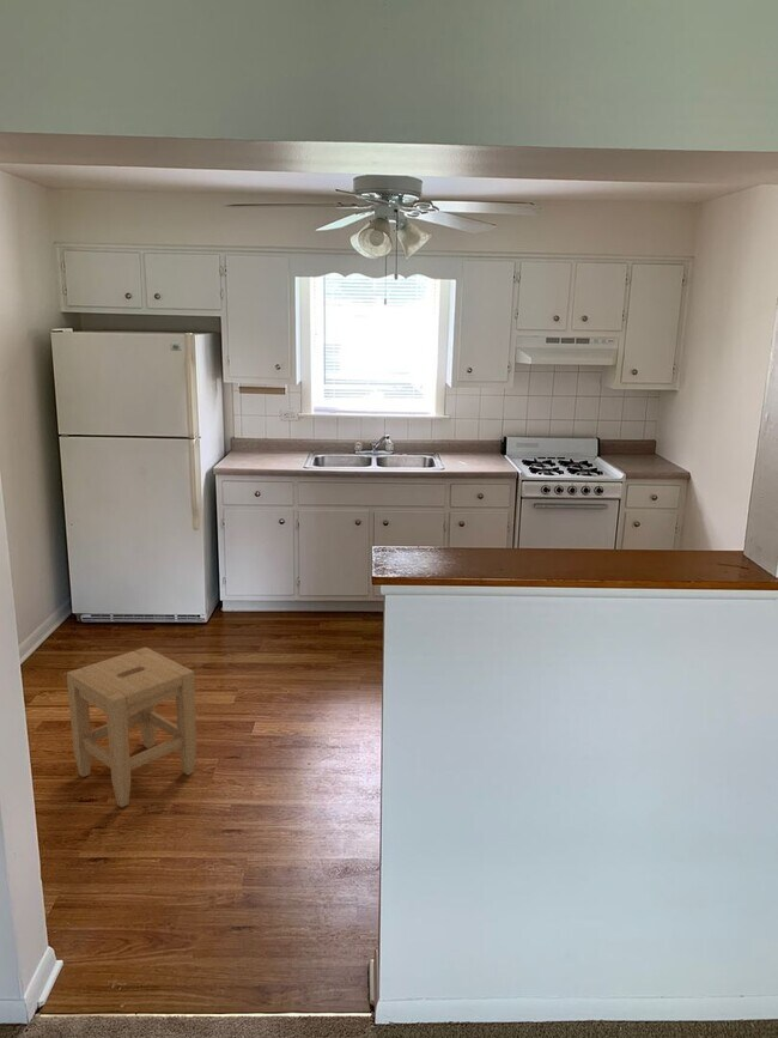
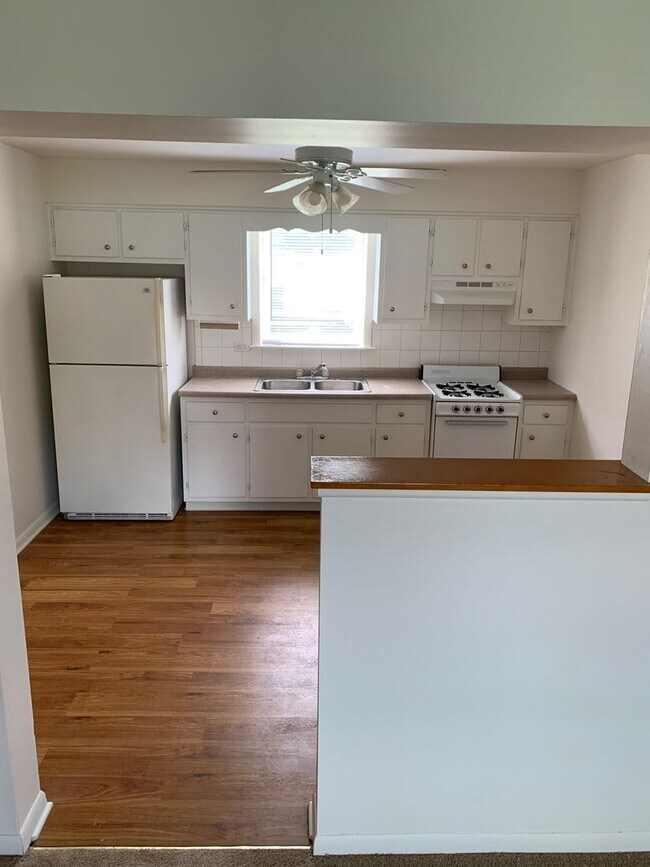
- stool [66,647,197,808]
